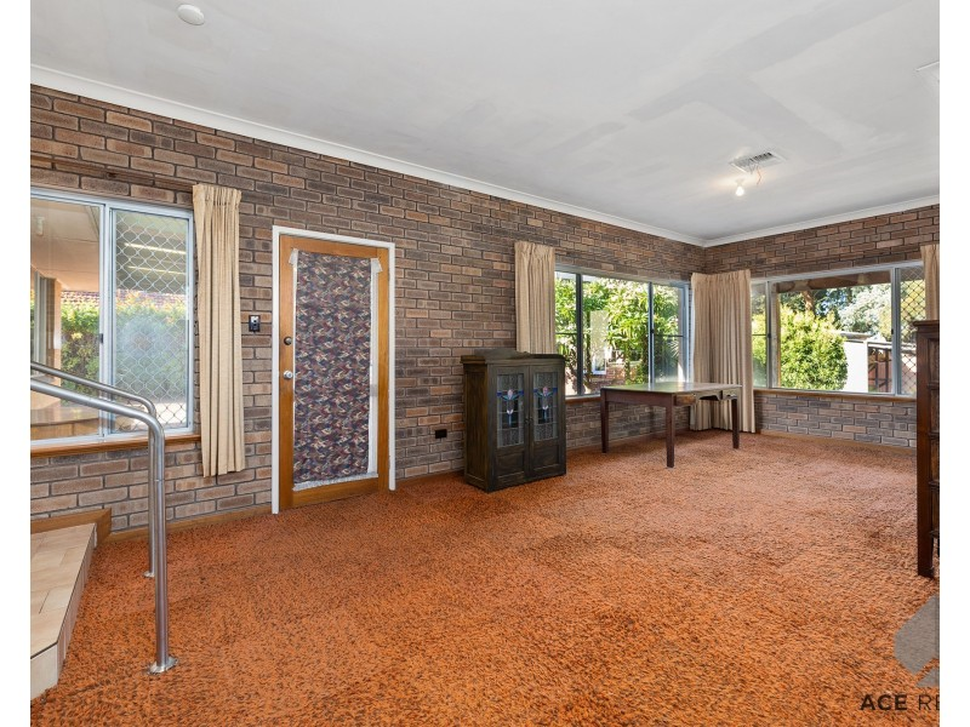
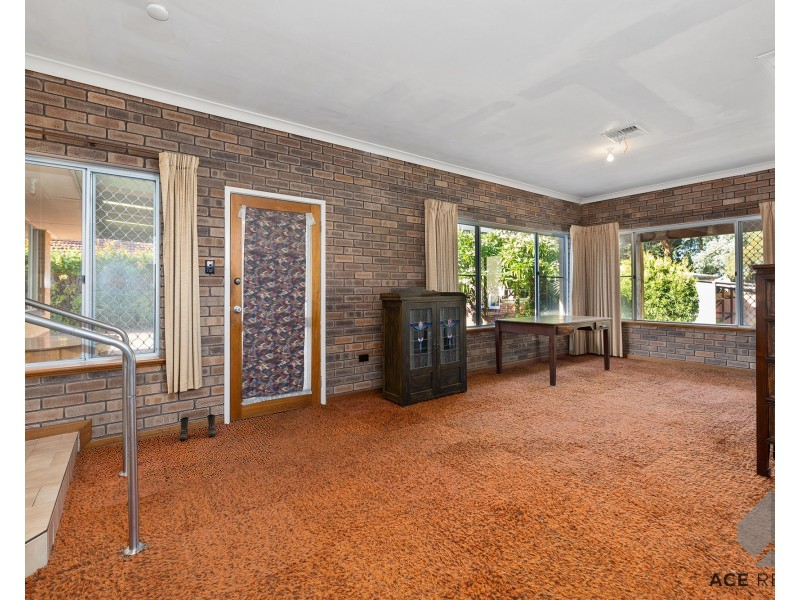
+ boots [178,413,217,441]
